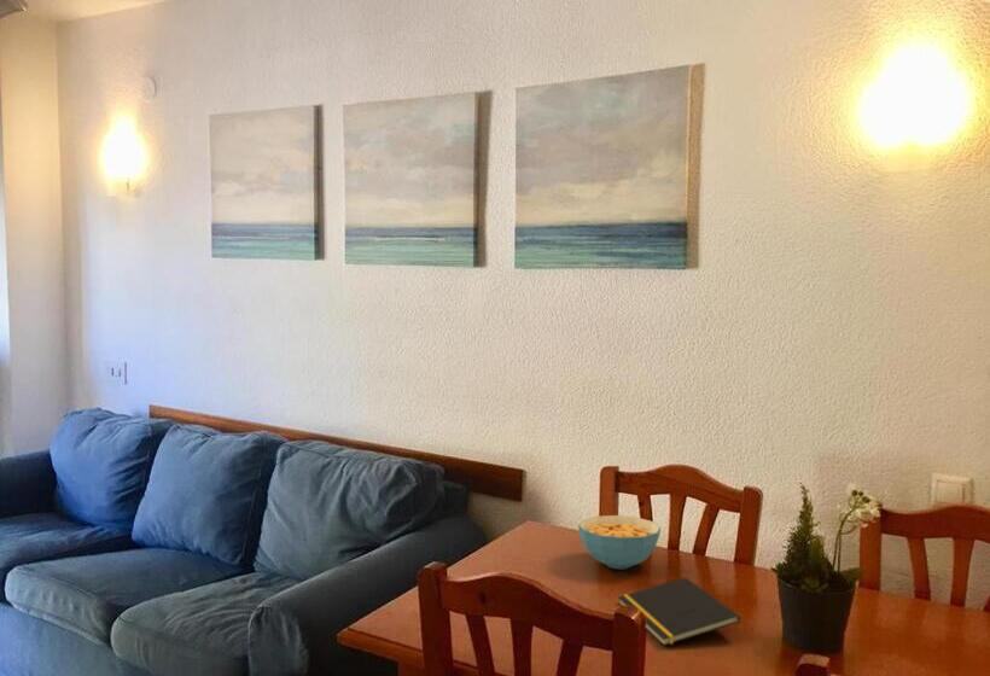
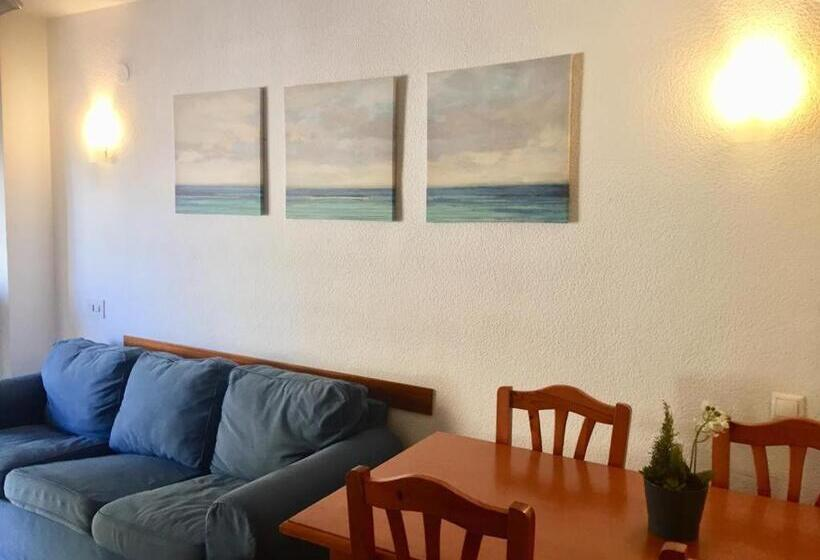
- cereal bowl [577,514,662,570]
- notepad [617,576,741,647]
